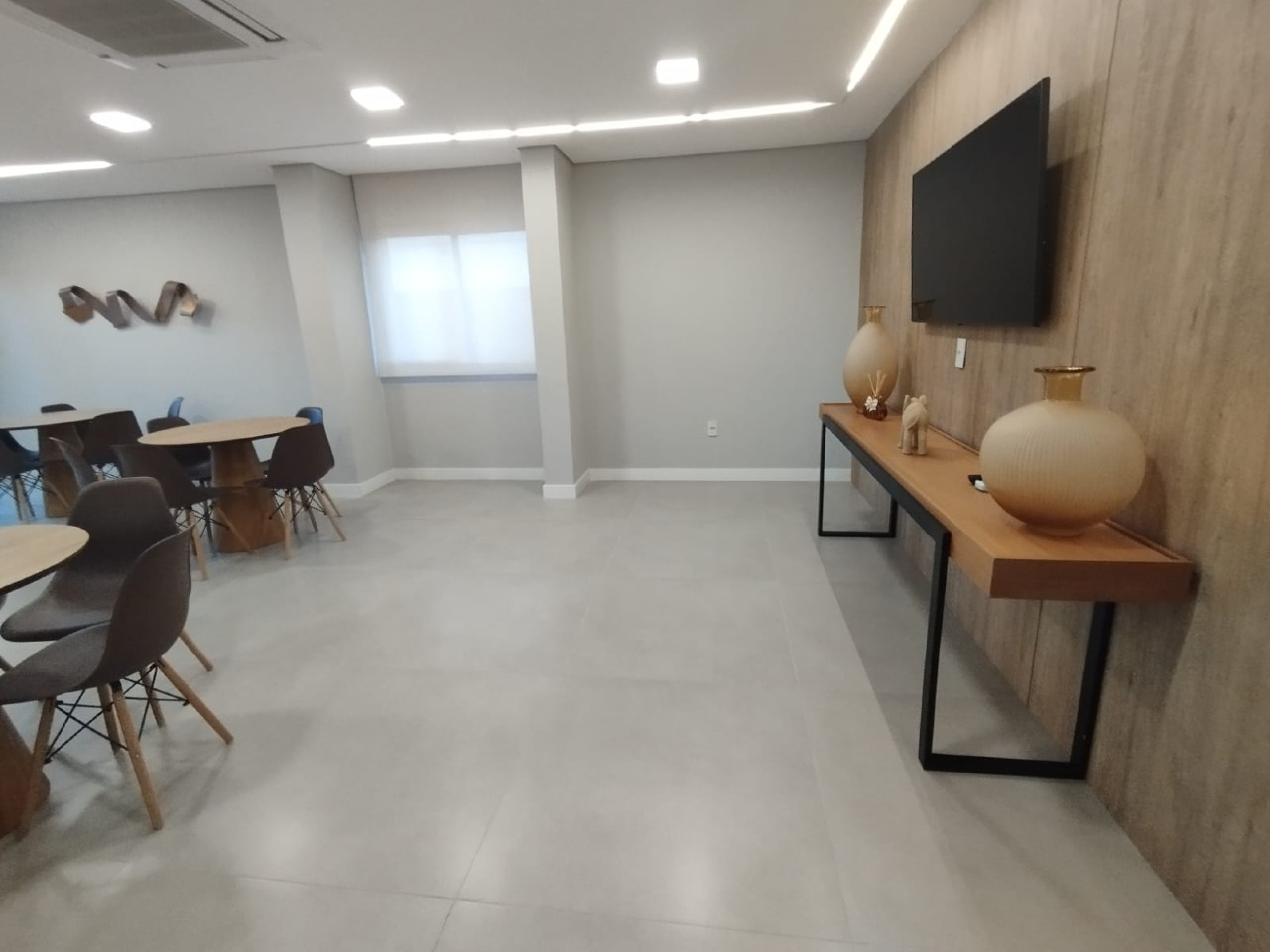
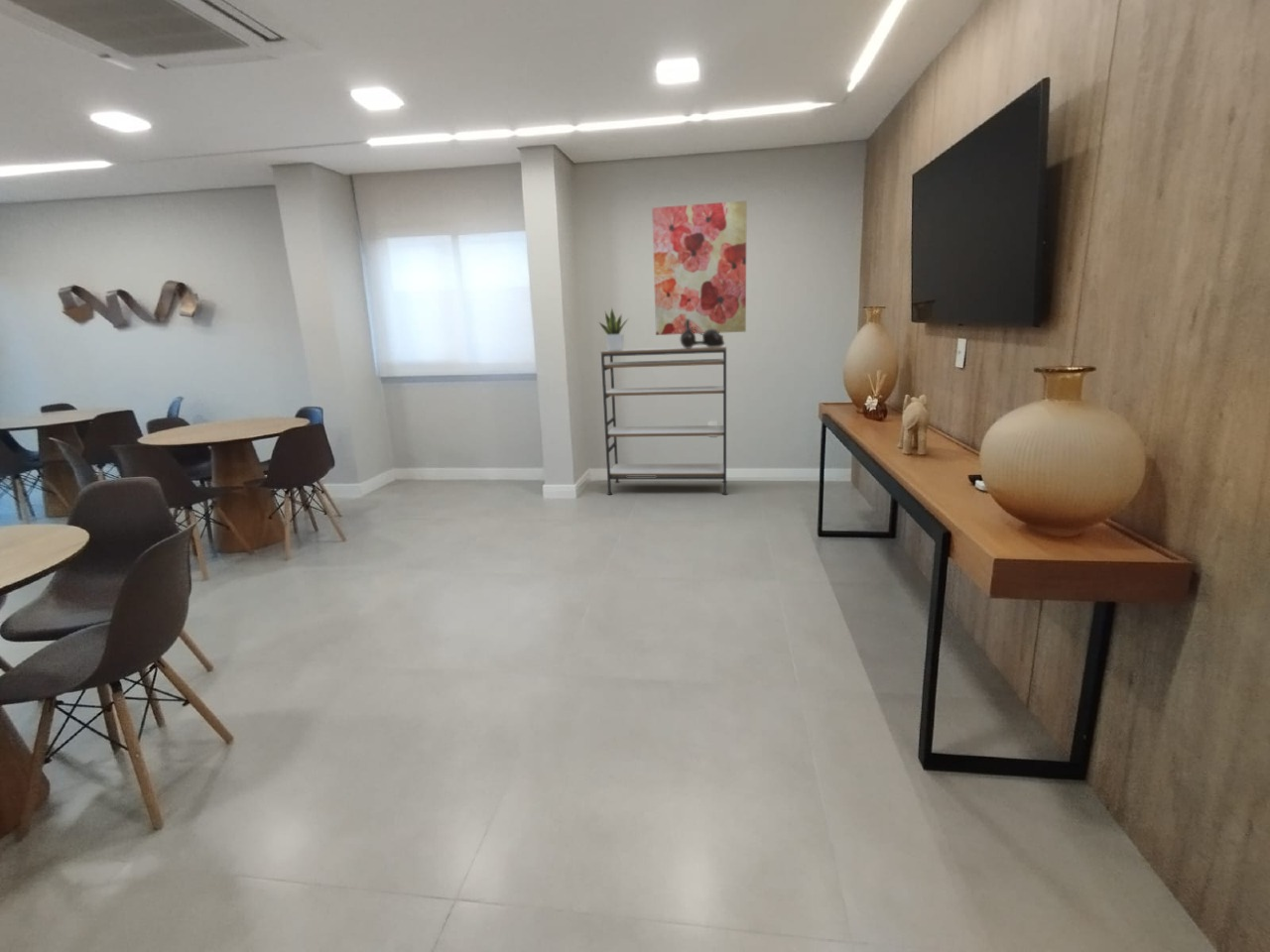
+ wall art [651,199,748,336]
+ decorative vase [679,319,725,348]
+ potted plant [598,306,631,351]
+ shelving unit [600,345,728,496]
